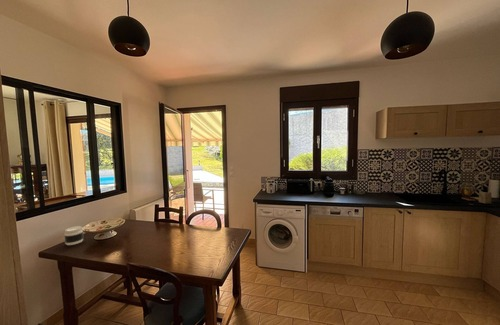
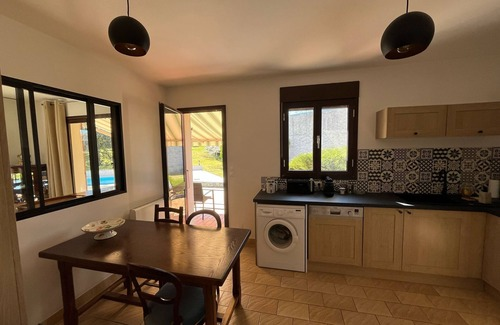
- jar [63,225,84,246]
